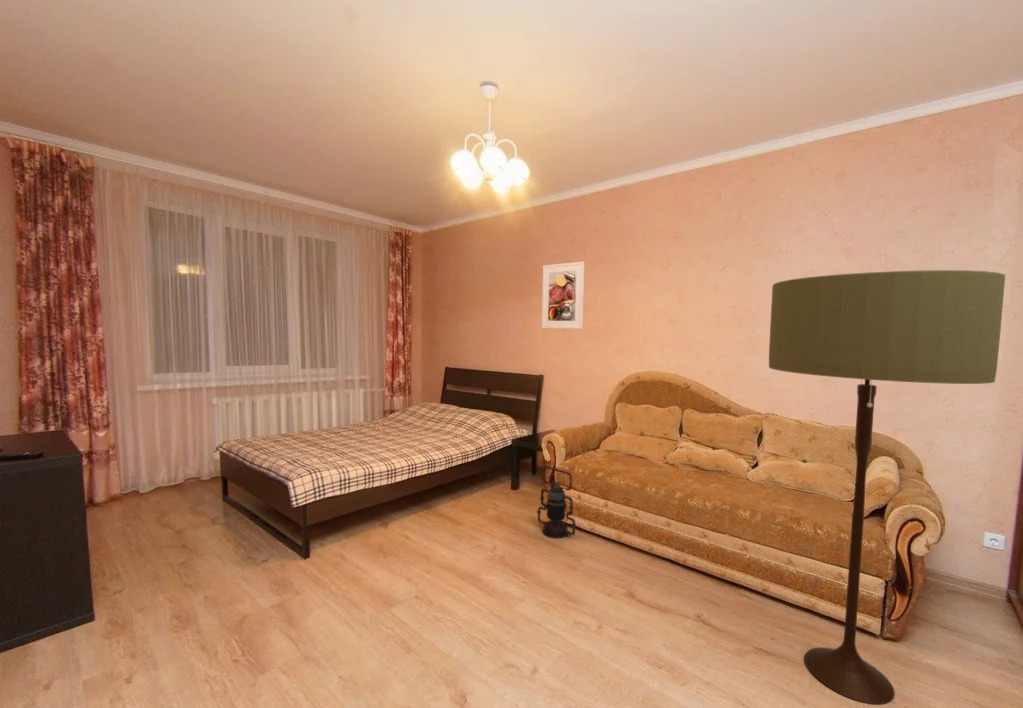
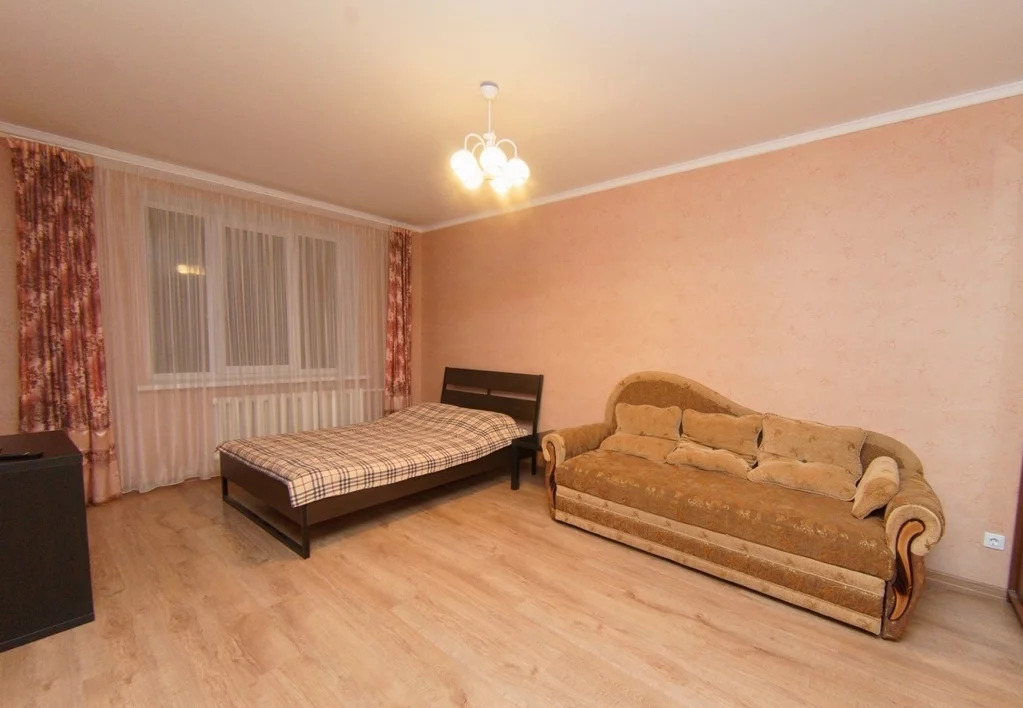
- floor lamp [768,269,1006,705]
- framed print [541,261,586,330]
- lantern [536,465,577,539]
